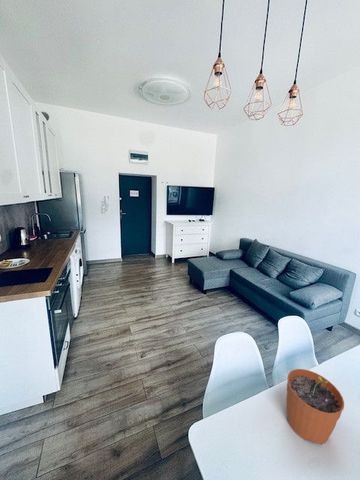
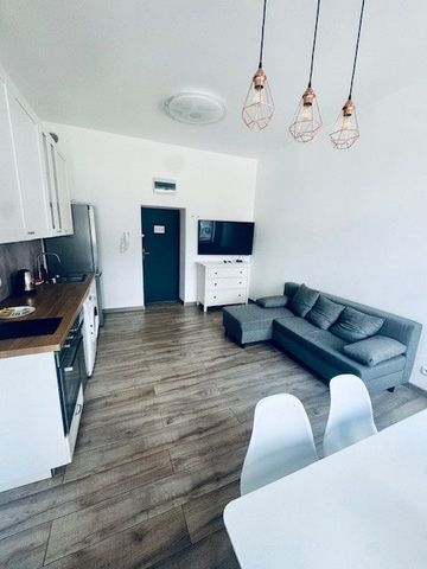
- plant pot [286,368,345,446]
